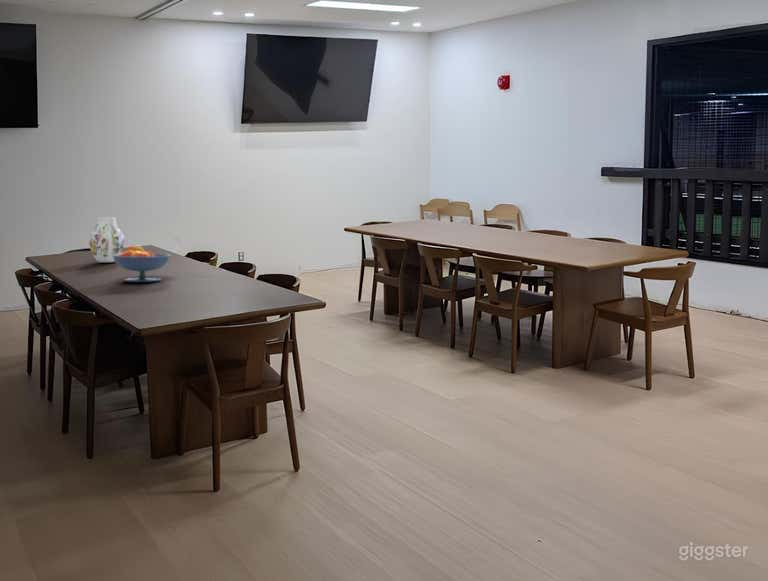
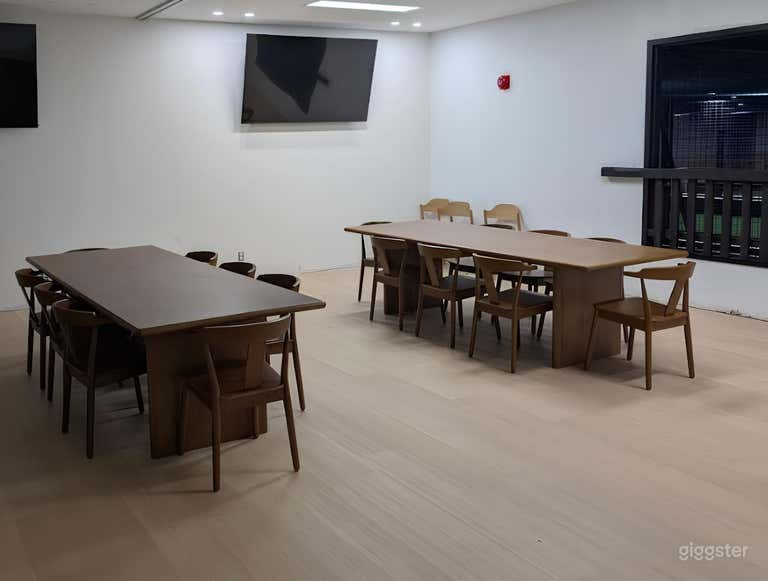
- vase [88,216,125,264]
- fruit bowl [113,245,172,283]
